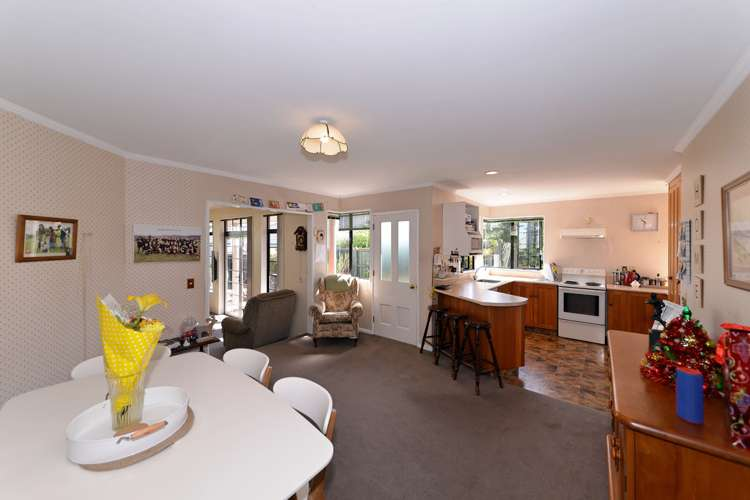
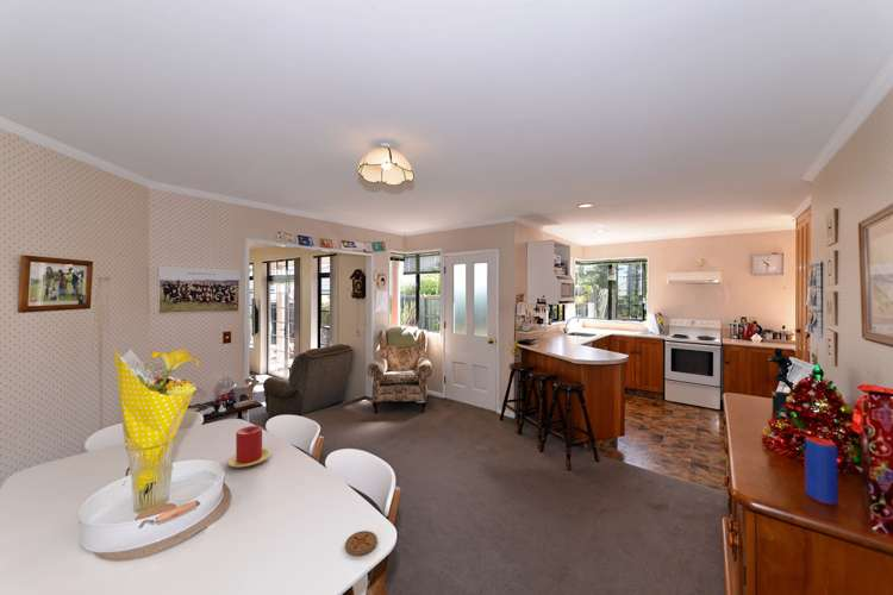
+ candle [226,425,271,468]
+ coaster [344,530,379,557]
